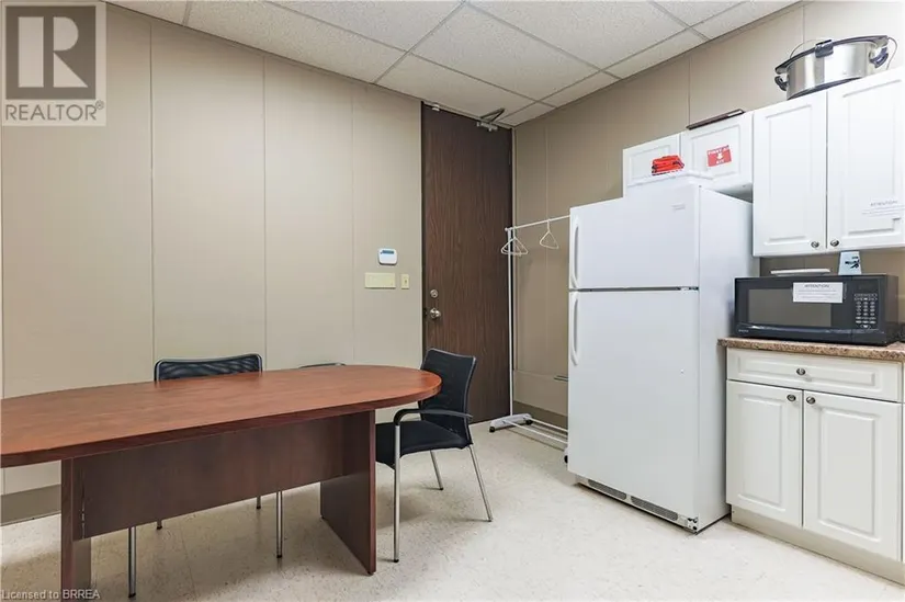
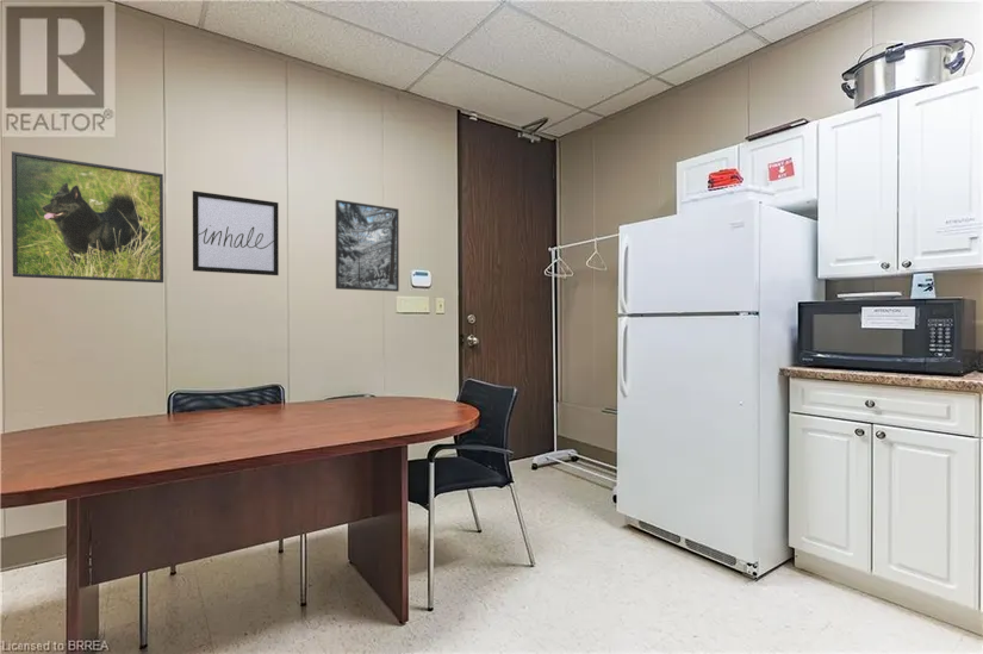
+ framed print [11,150,164,284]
+ wall art [192,189,280,276]
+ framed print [335,199,400,293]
